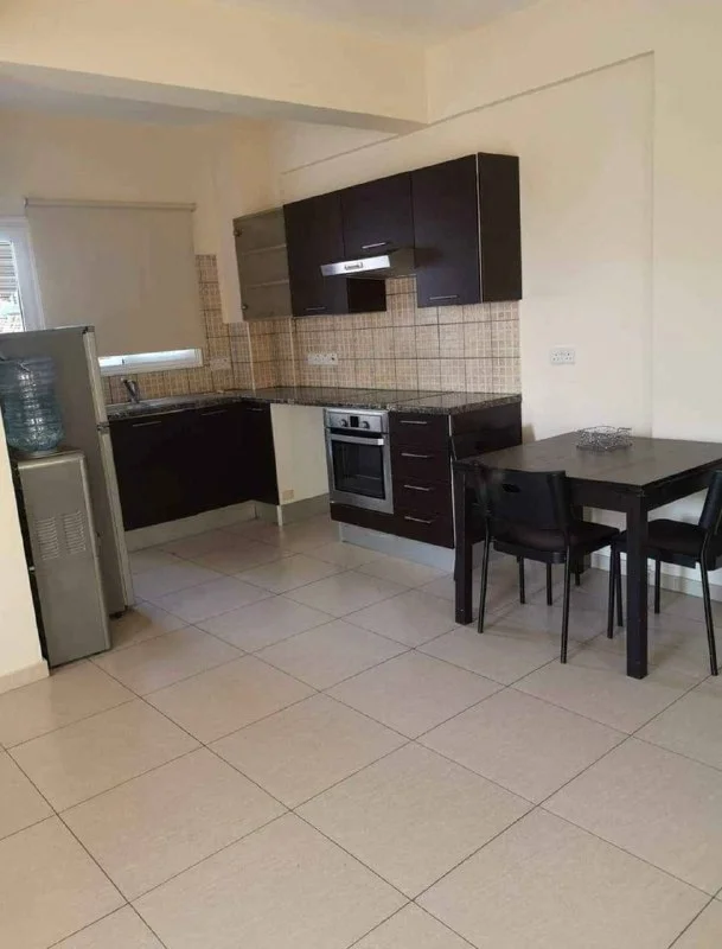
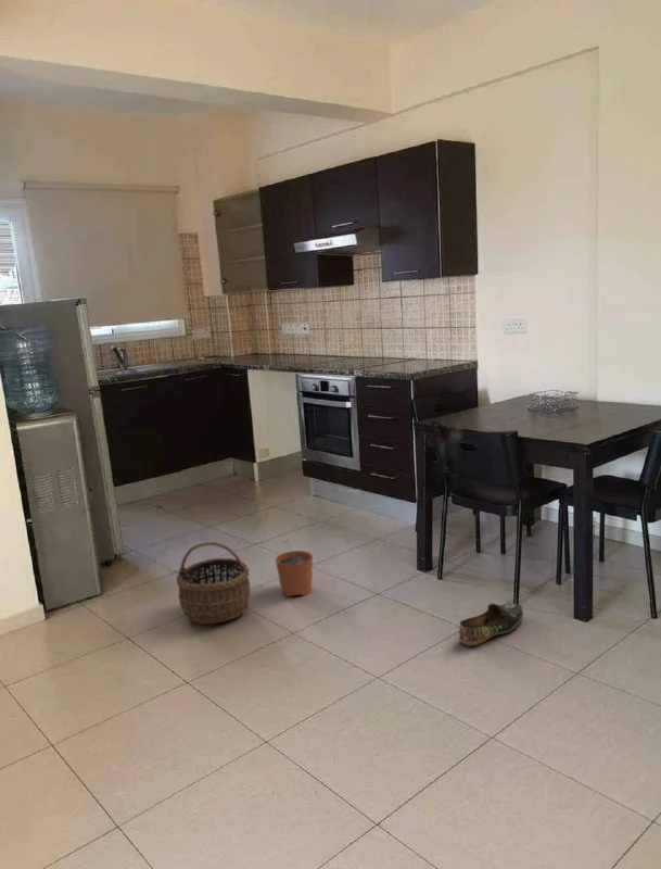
+ shoe [458,602,524,647]
+ wicker basket [176,541,252,626]
+ plant pot [275,538,314,597]
